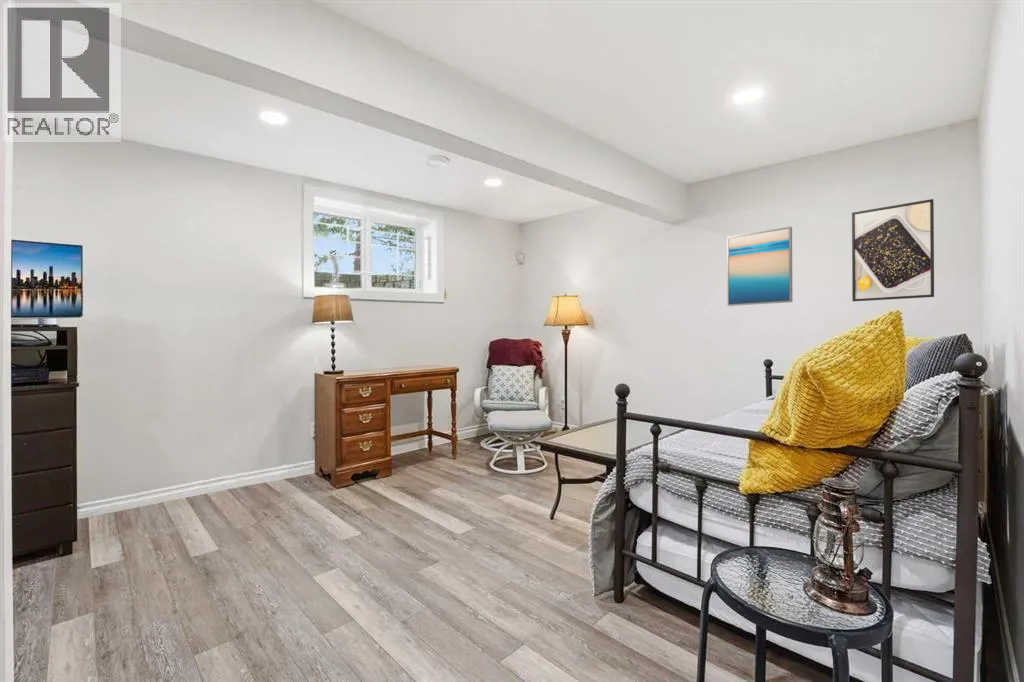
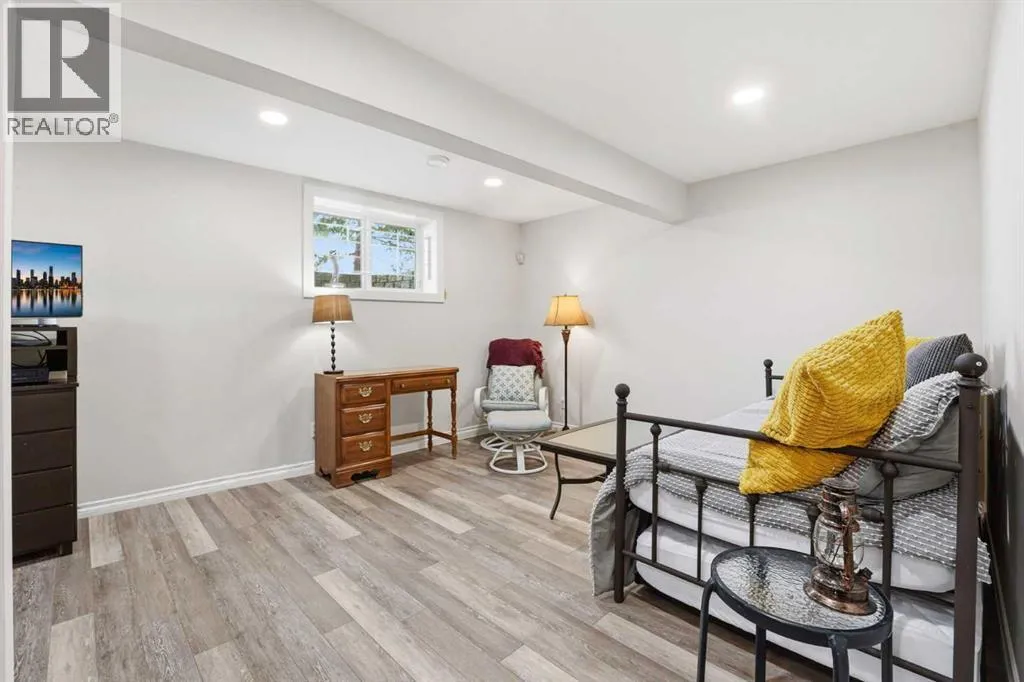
- wall art [726,225,793,307]
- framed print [851,198,935,302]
